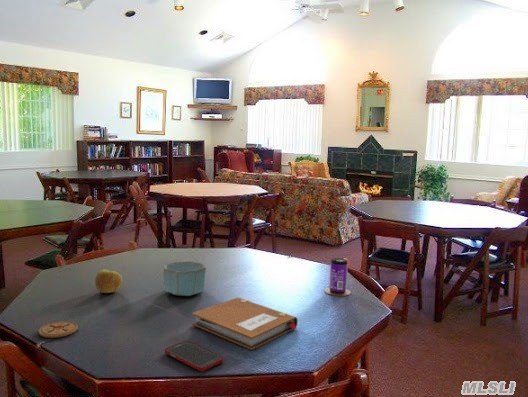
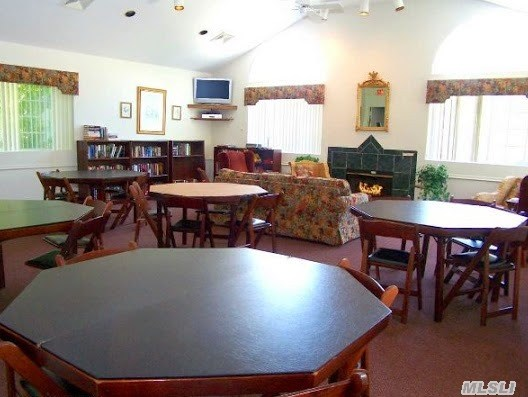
- cell phone [164,340,225,372]
- apple [94,269,123,294]
- notebook [191,297,299,351]
- coaster [38,320,79,339]
- beverage can [323,257,352,297]
- bowl [162,261,207,297]
